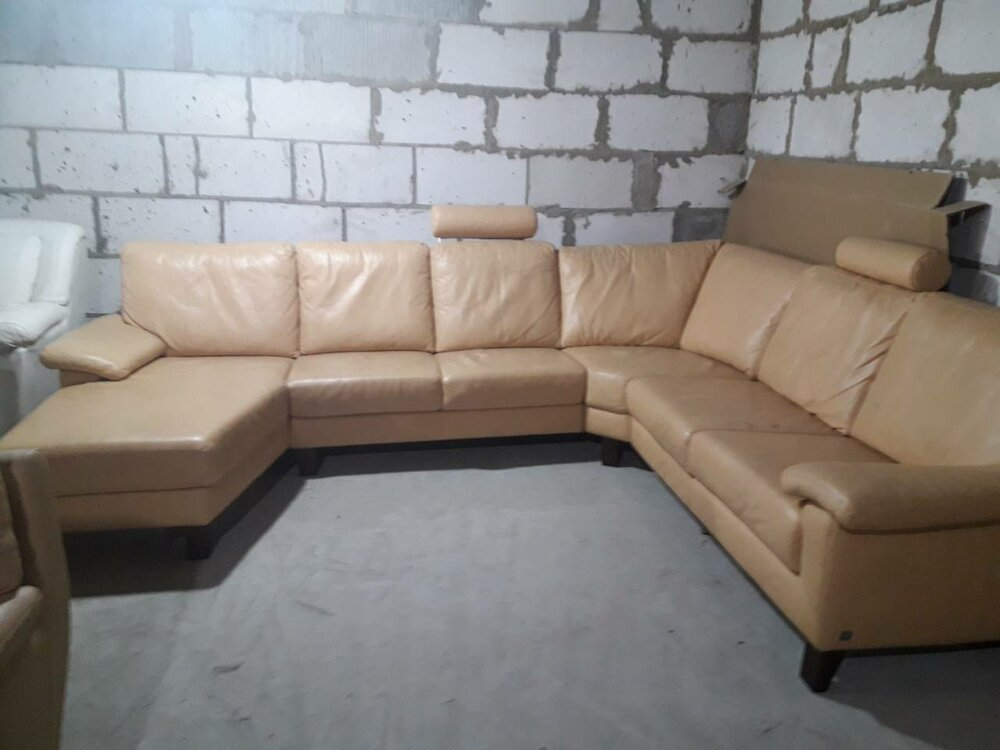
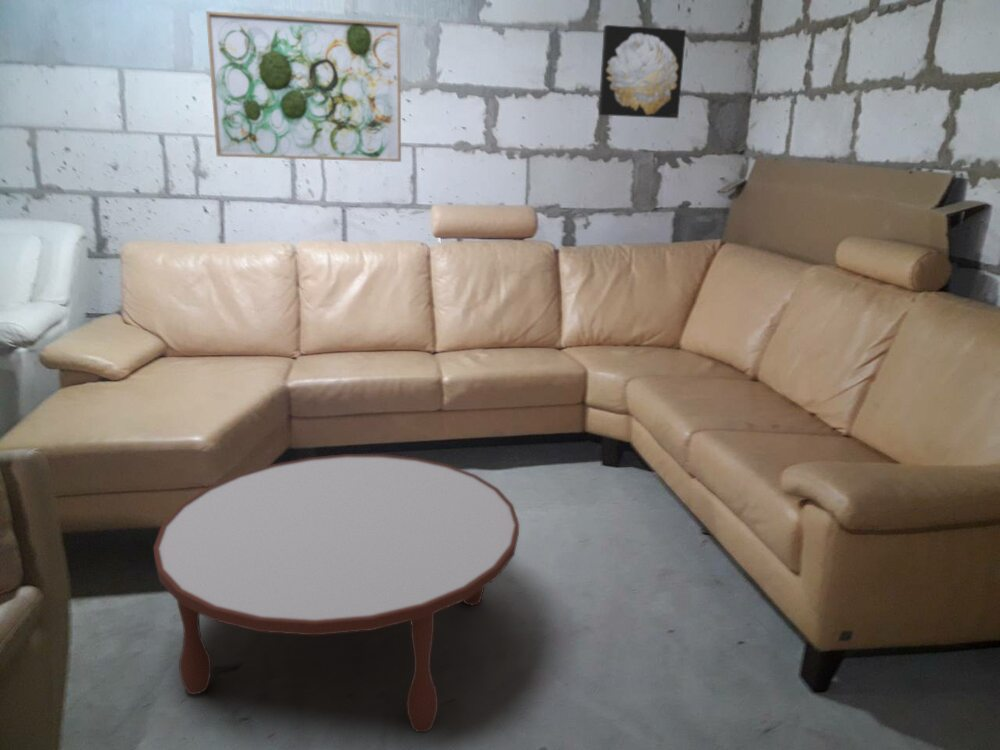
+ coffee table [152,453,520,733]
+ wall art [205,10,402,163]
+ wall art [598,24,687,119]
